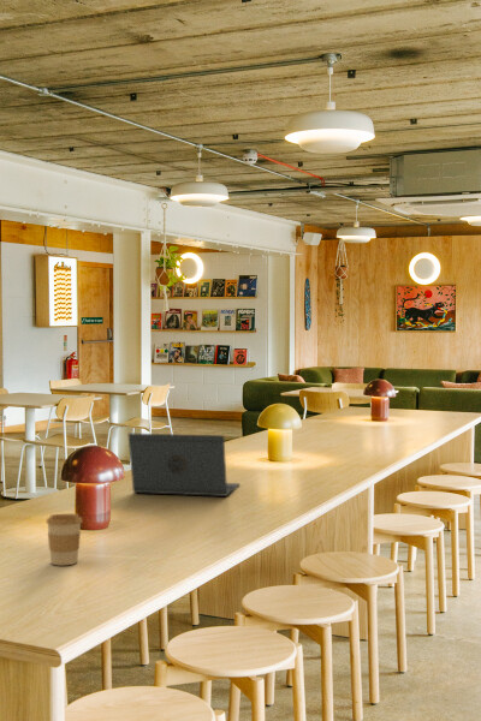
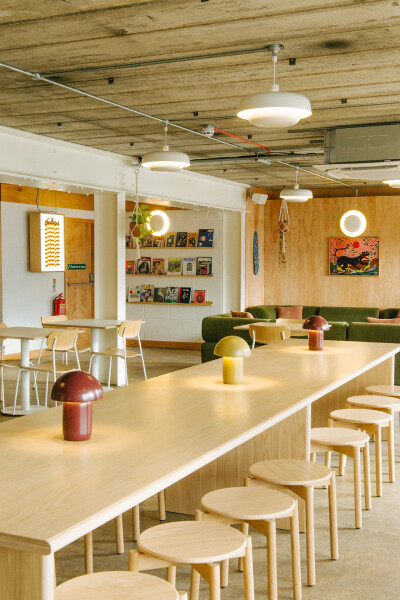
- laptop [127,431,240,497]
- coffee cup [46,513,83,566]
